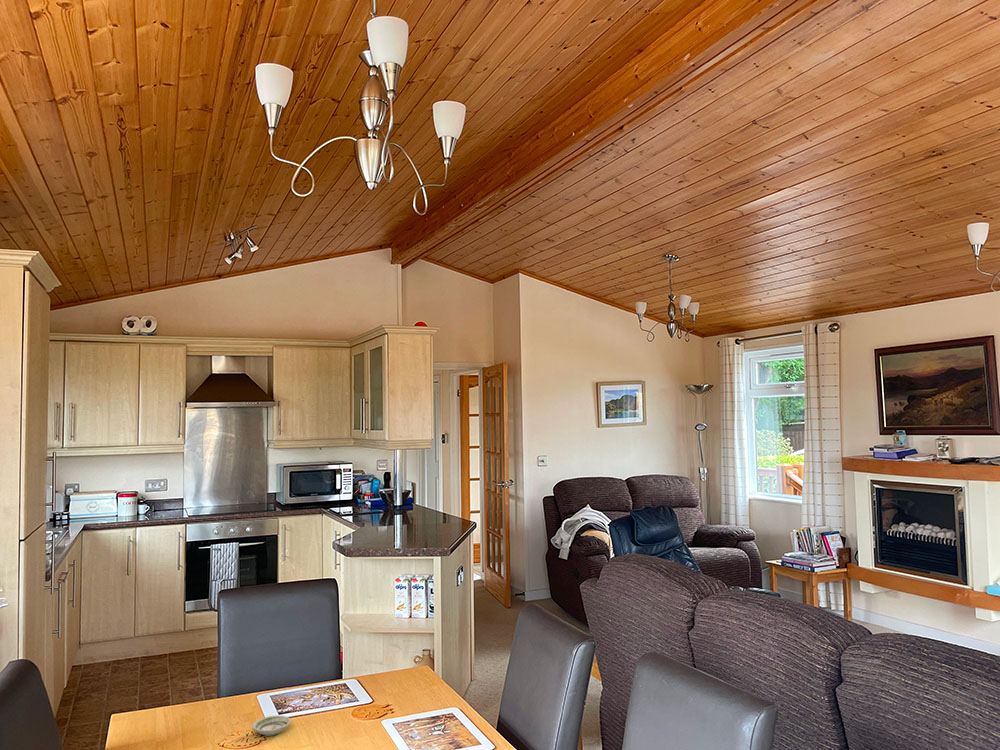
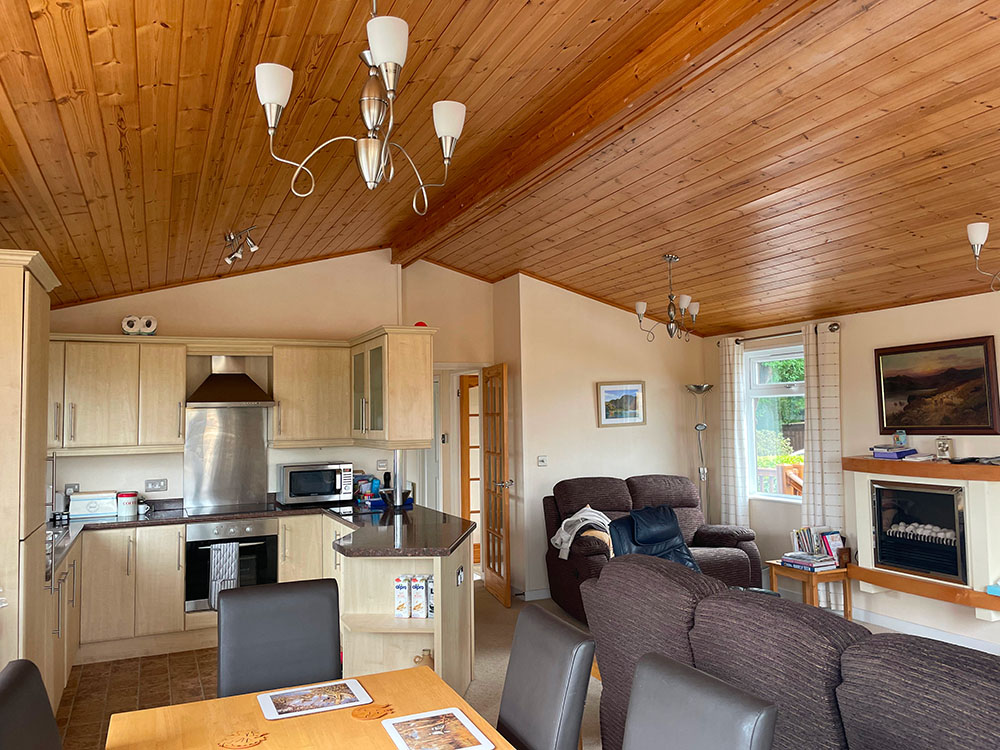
- saucer [251,715,291,737]
